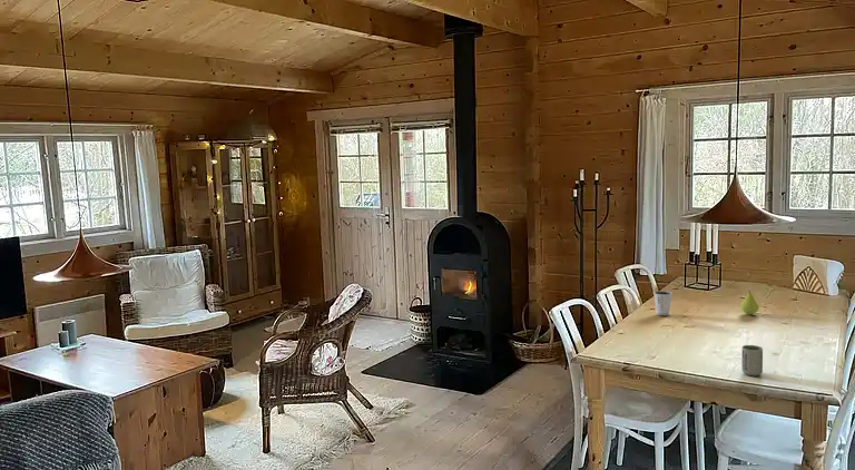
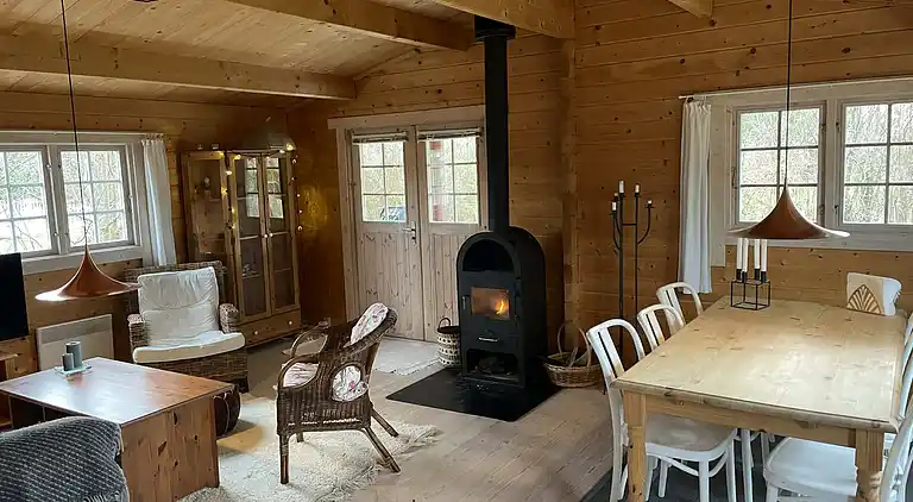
- fruit [739,290,760,315]
- cup [740,344,764,376]
- dixie cup [652,290,674,316]
